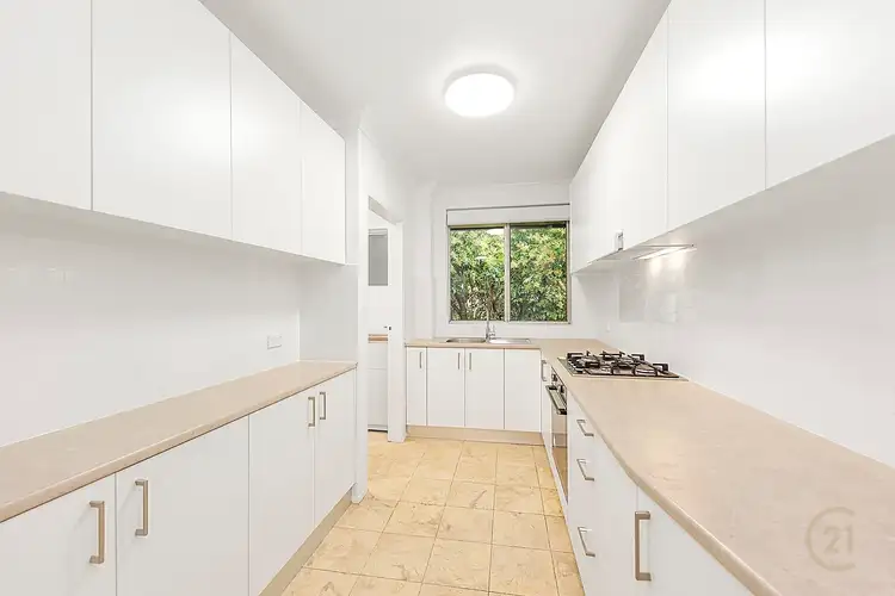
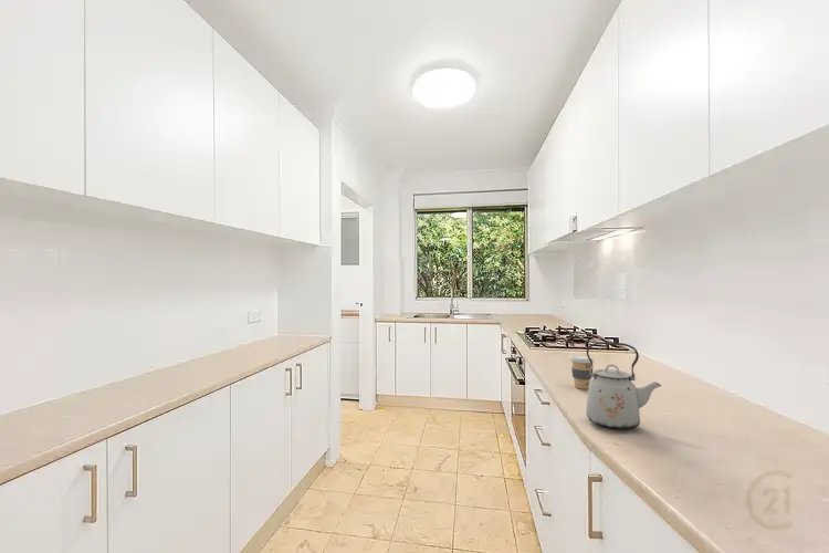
+ kettle [585,341,663,431]
+ coffee cup [569,354,595,390]
